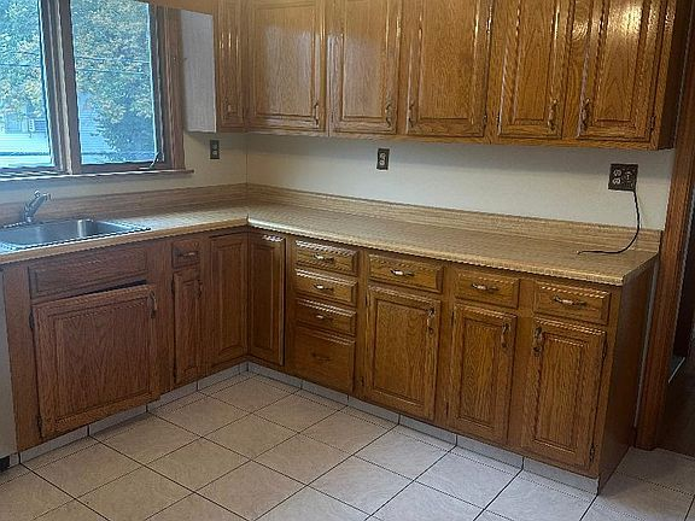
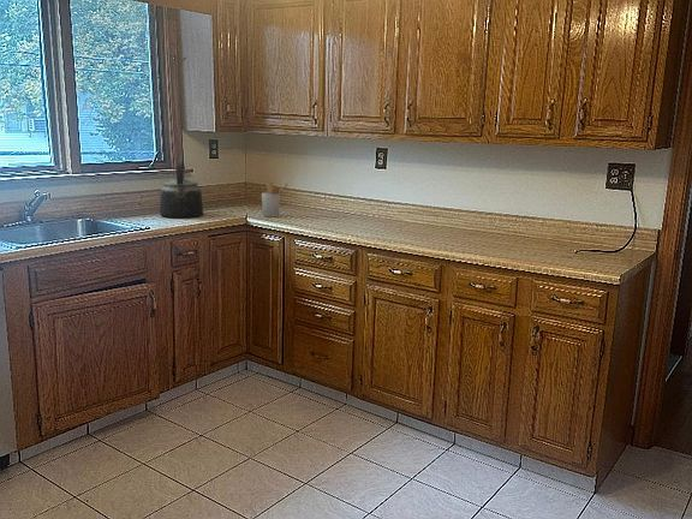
+ utensil holder [261,180,290,219]
+ kettle [159,156,204,219]
